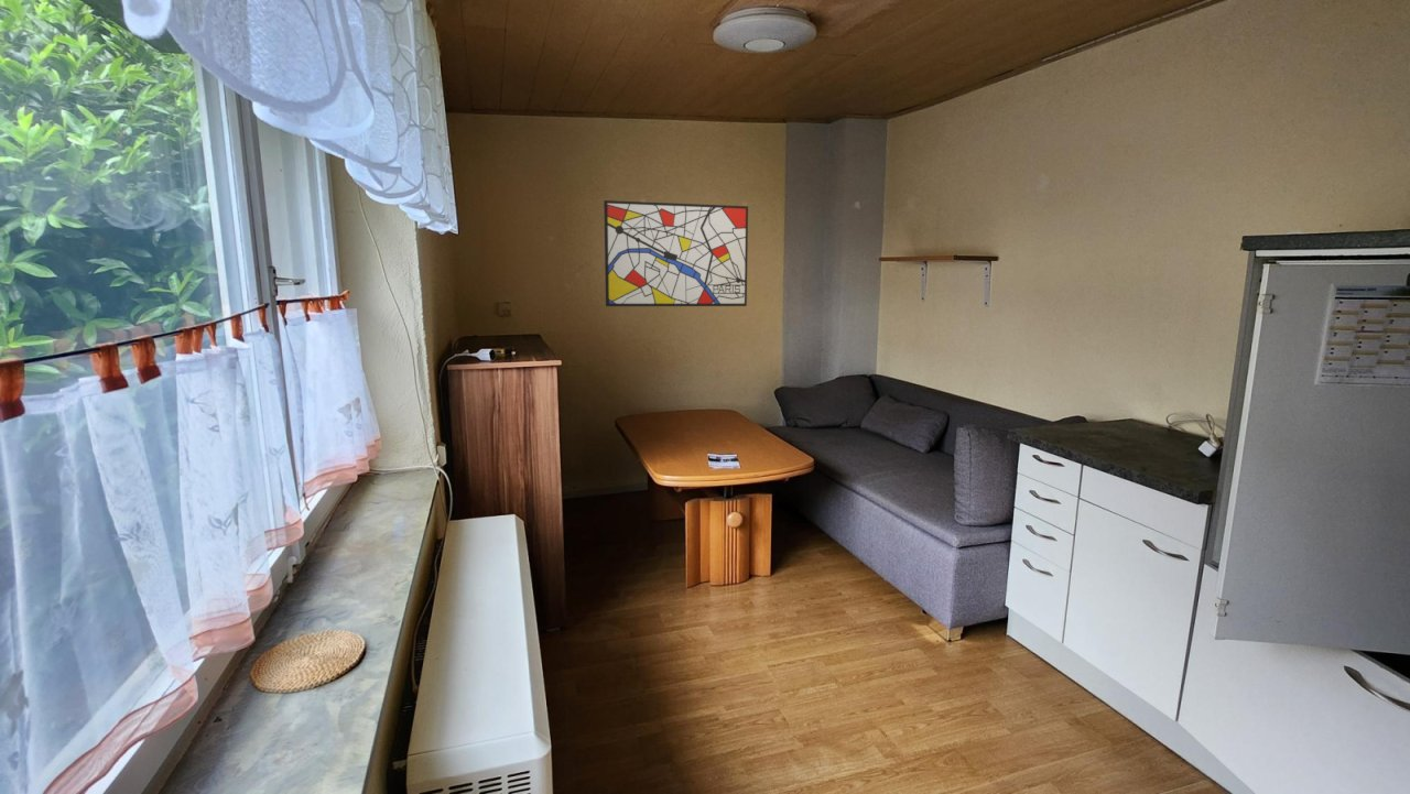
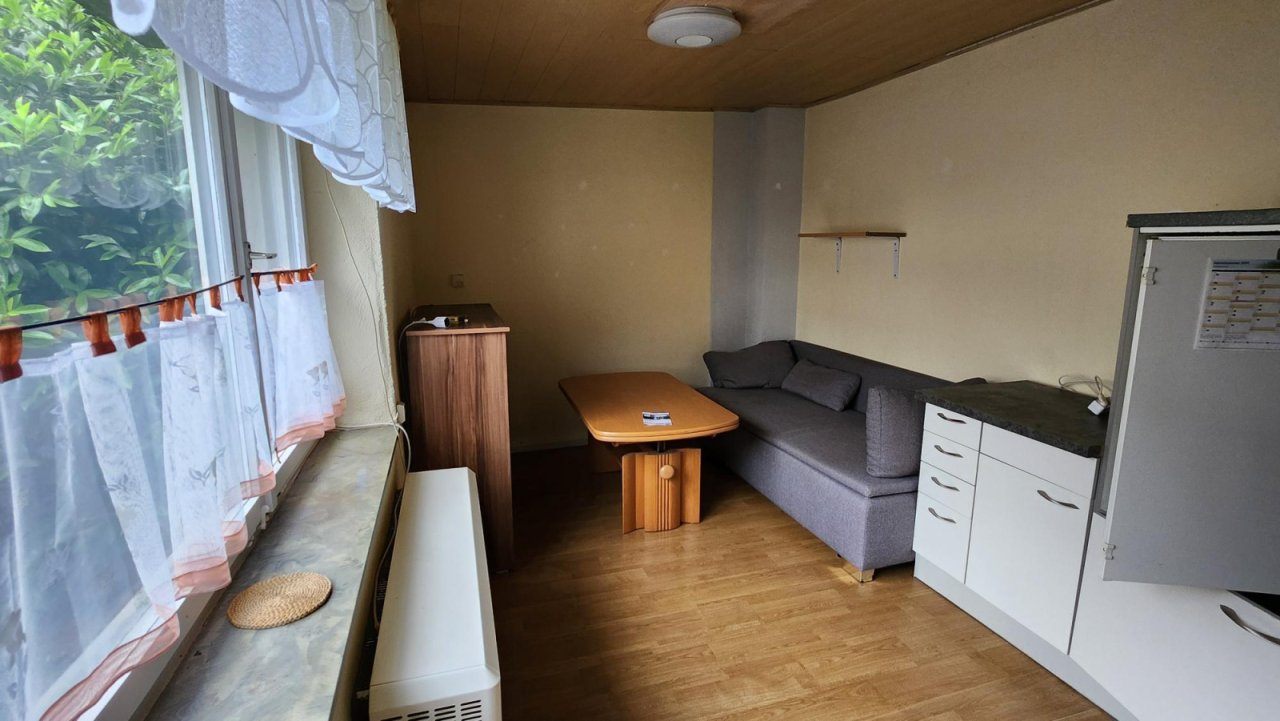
- wall art [603,199,749,307]
